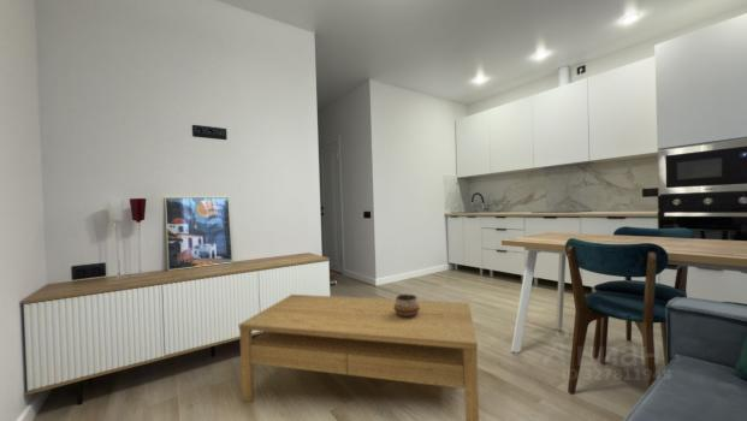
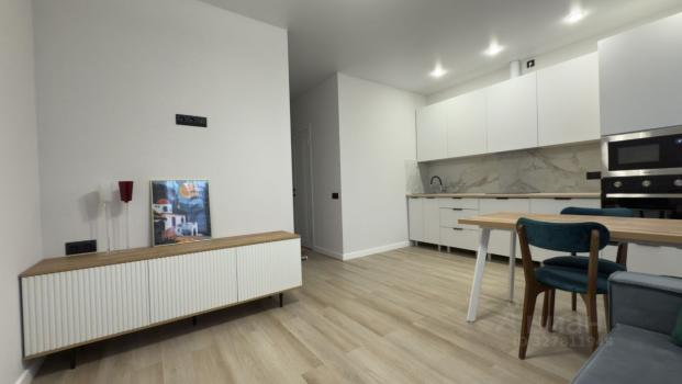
- decorative bowl [395,293,420,318]
- coffee table [238,293,480,421]
